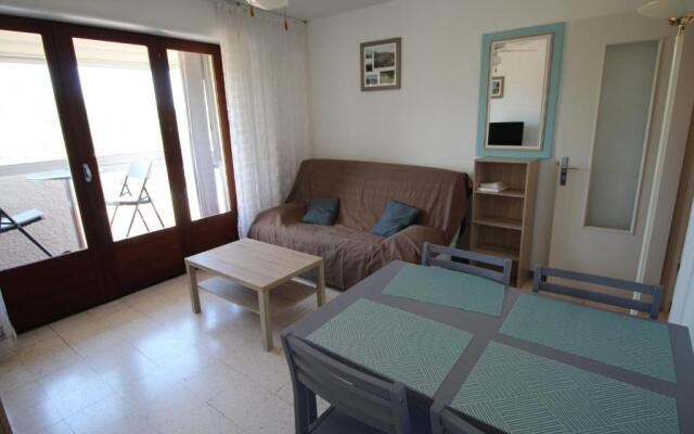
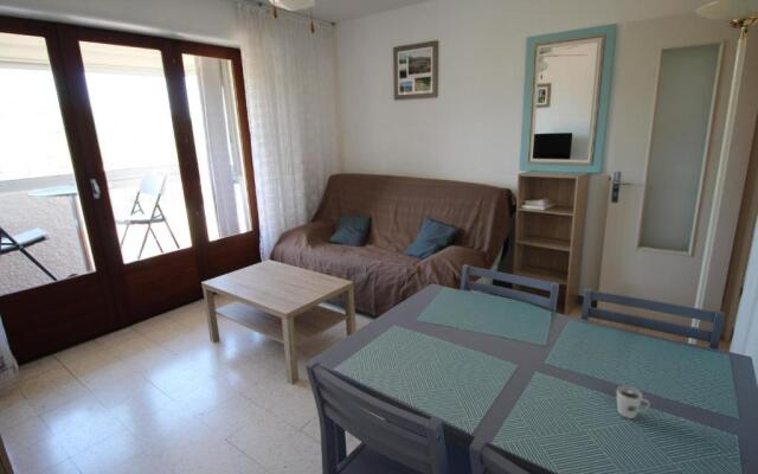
+ cup [616,385,651,419]
